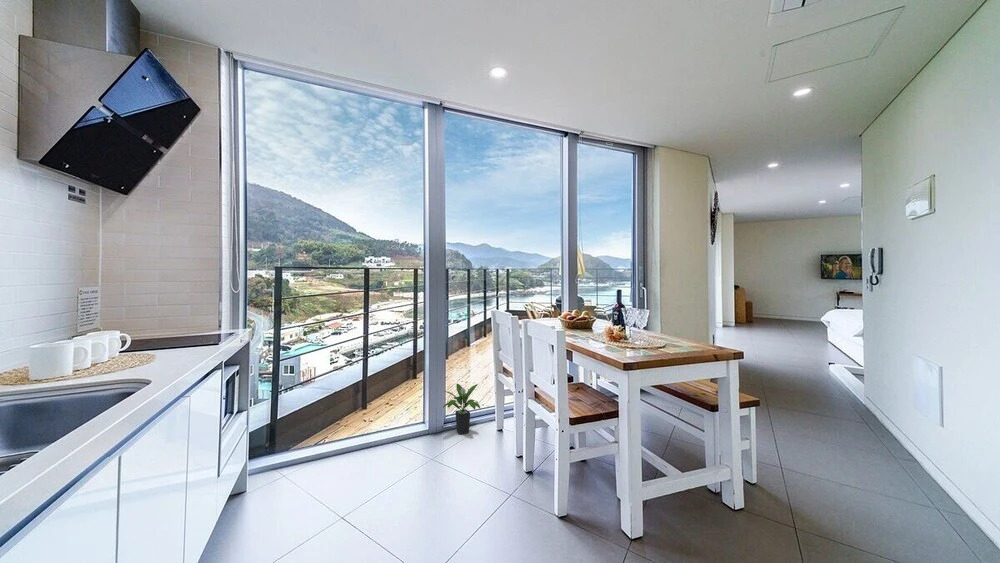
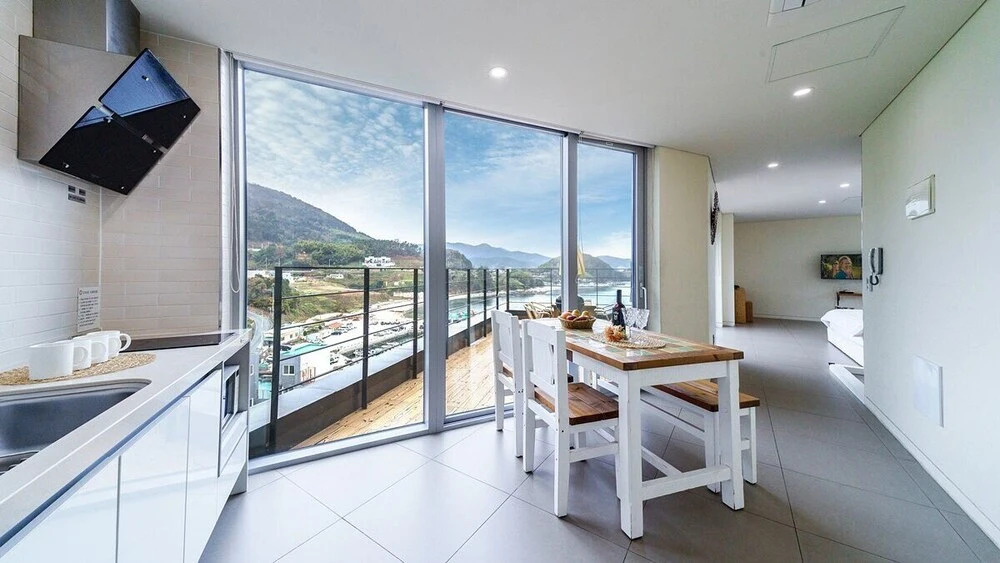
- potted plant [442,383,481,435]
